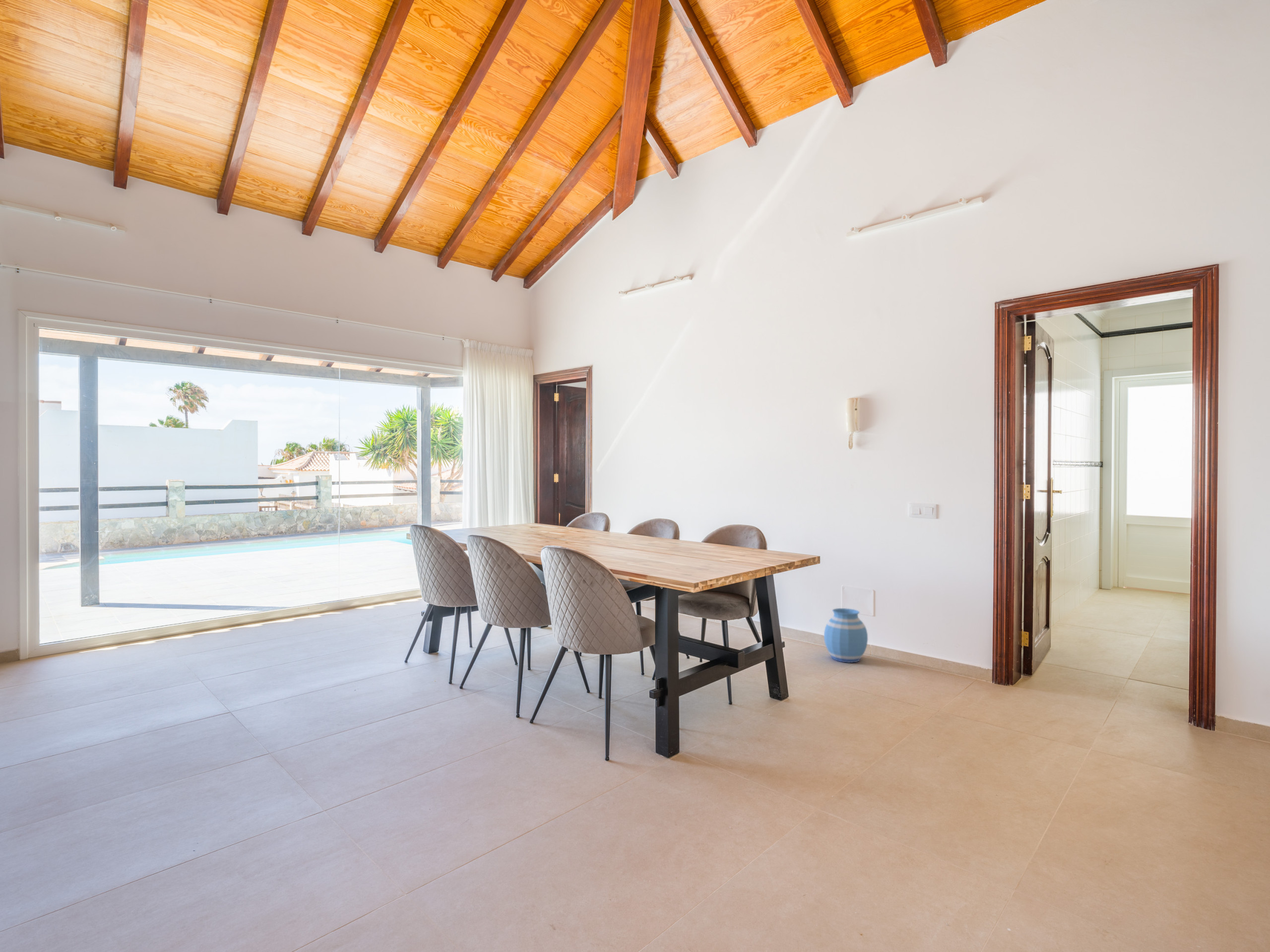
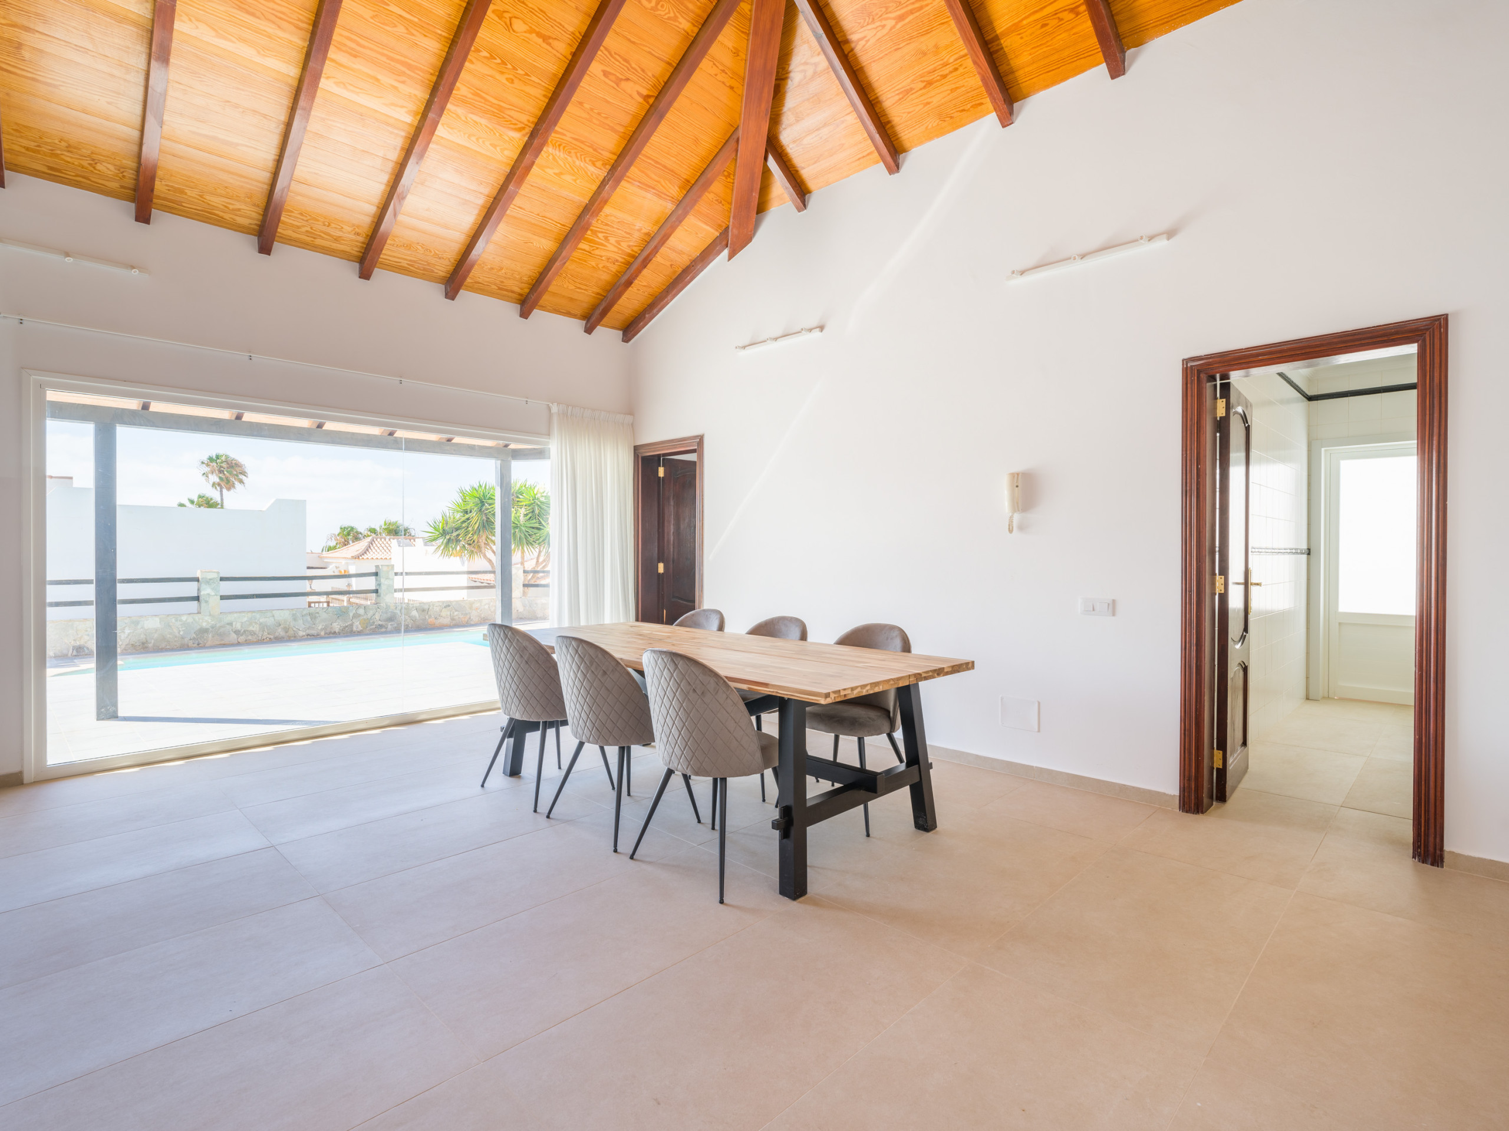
- vase [824,608,868,663]
